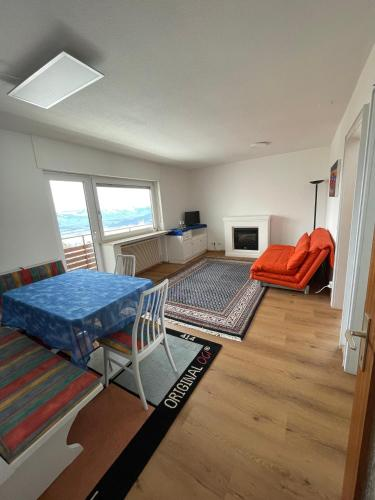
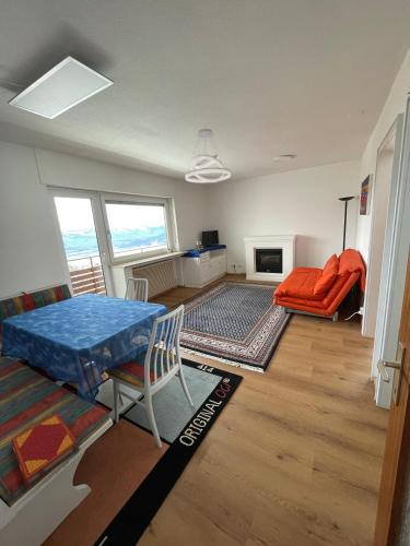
+ pendant light [185,128,232,183]
+ hardback book [10,412,81,488]
